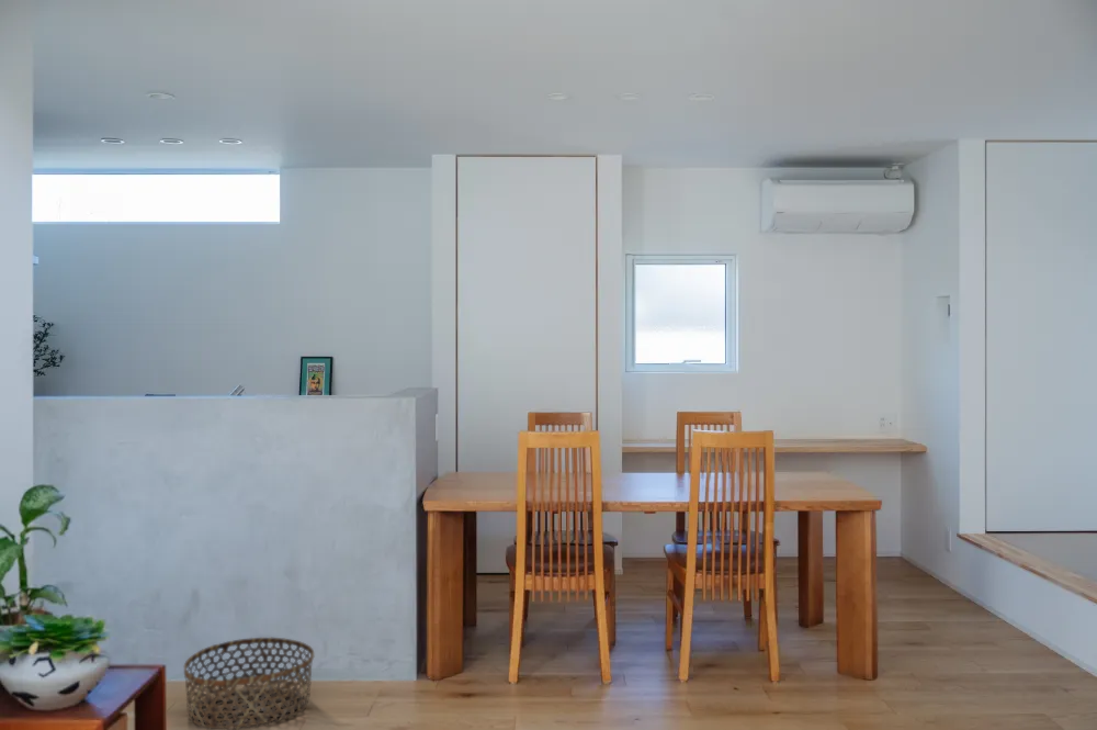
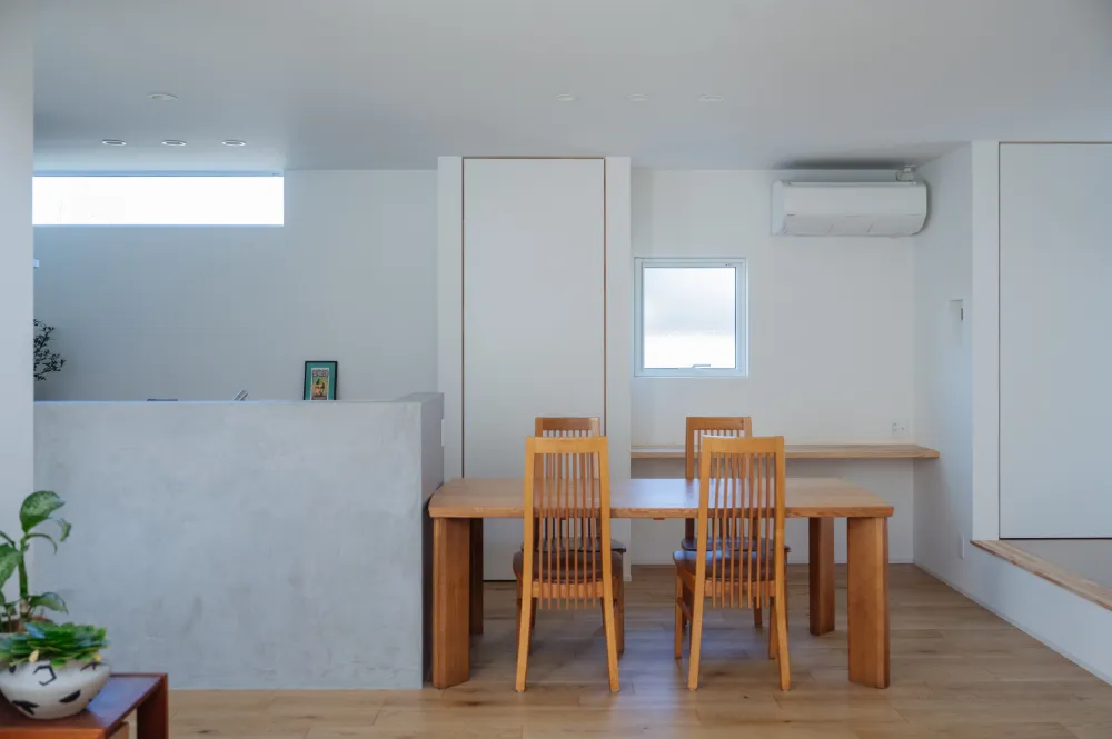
- basket [183,637,315,730]
